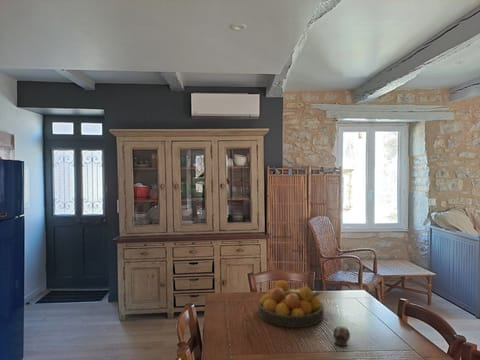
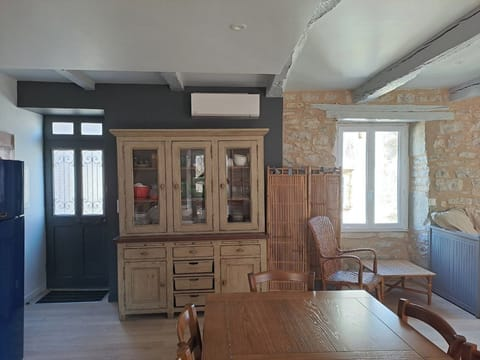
- fruit bowl [257,279,325,328]
- decorative egg [332,324,351,347]
